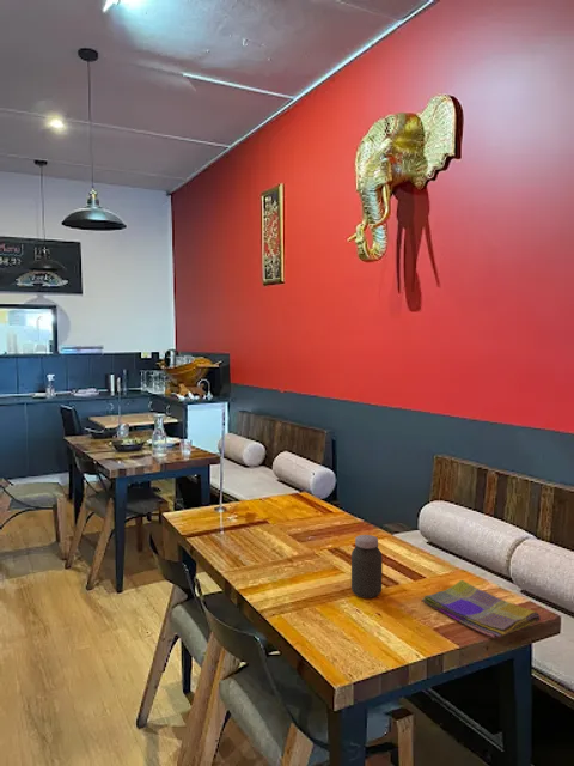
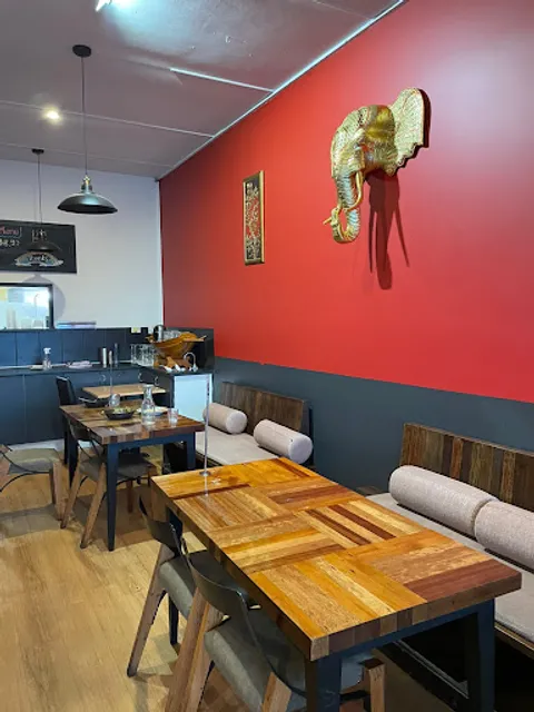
- dish towel [421,579,542,639]
- jar [350,534,384,600]
